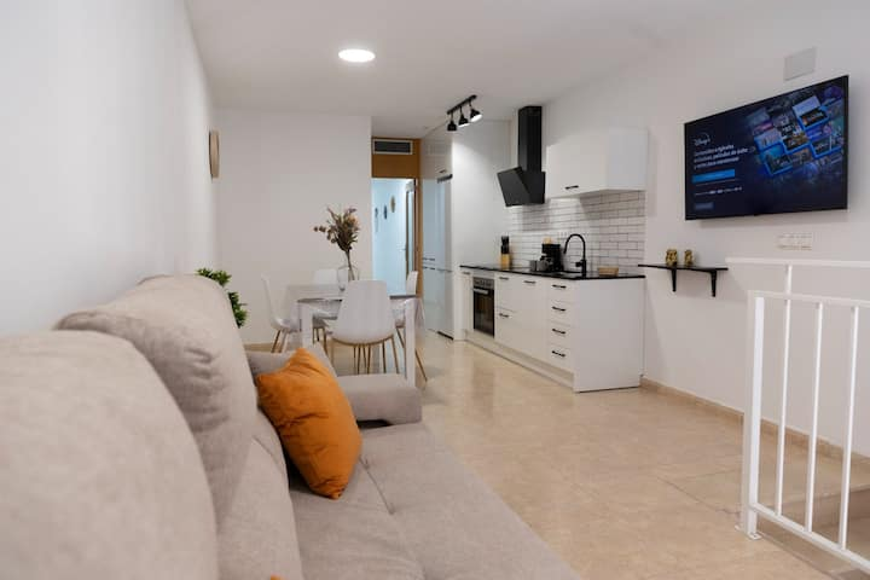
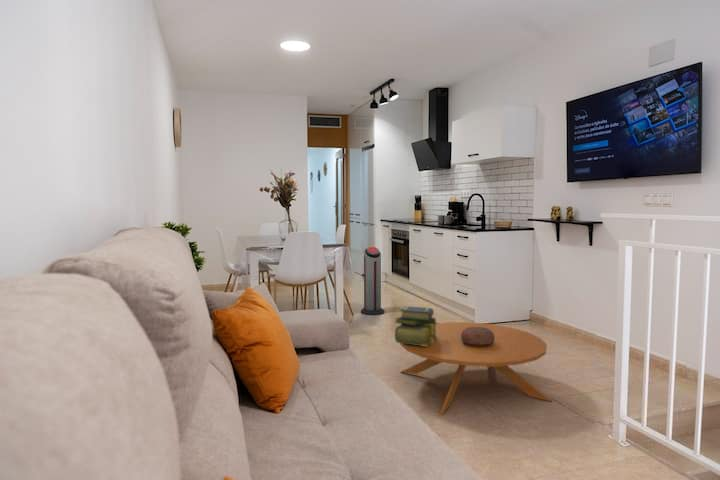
+ stack of books [393,305,439,346]
+ decorative bowl [461,327,495,346]
+ coffee table [399,321,554,415]
+ air purifier [360,246,385,316]
